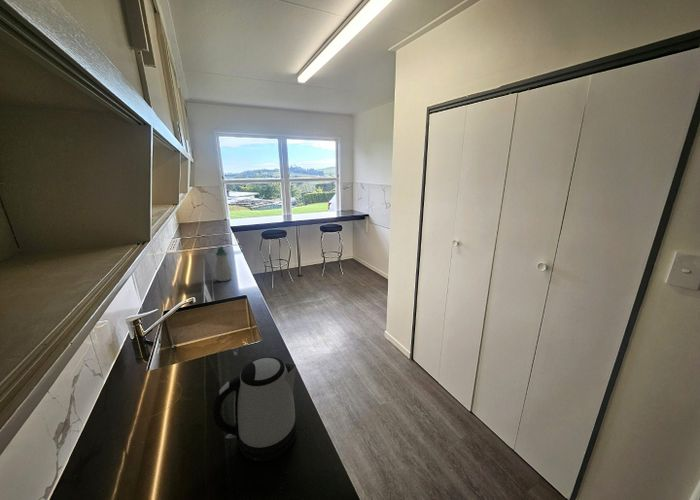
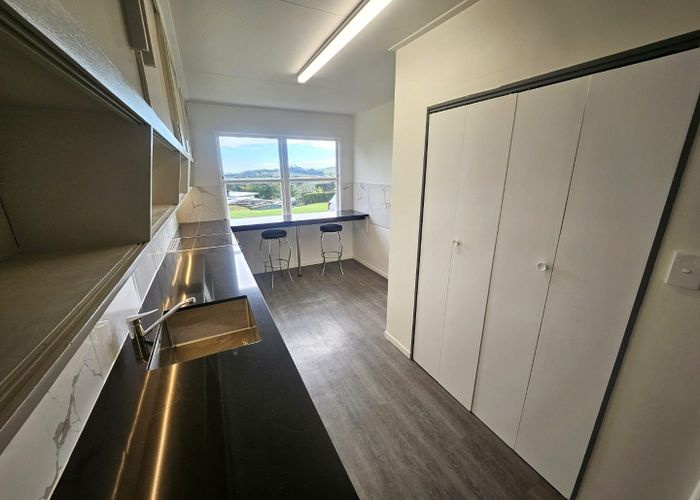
- soap bottle [215,245,233,282]
- kettle [211,356,298,462]
